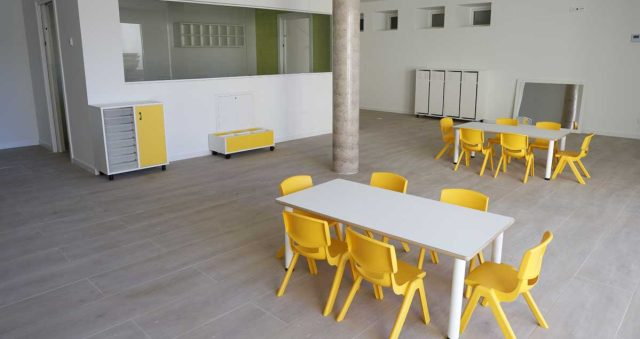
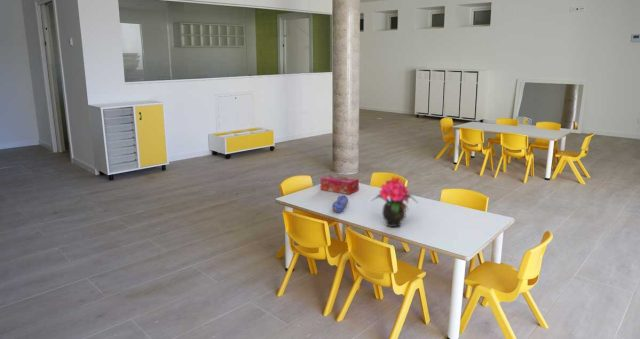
+ tissue box [319,174,360,195]
+ potted flower [371,175,420,228]
+ pencil case [331,194,349,213]
